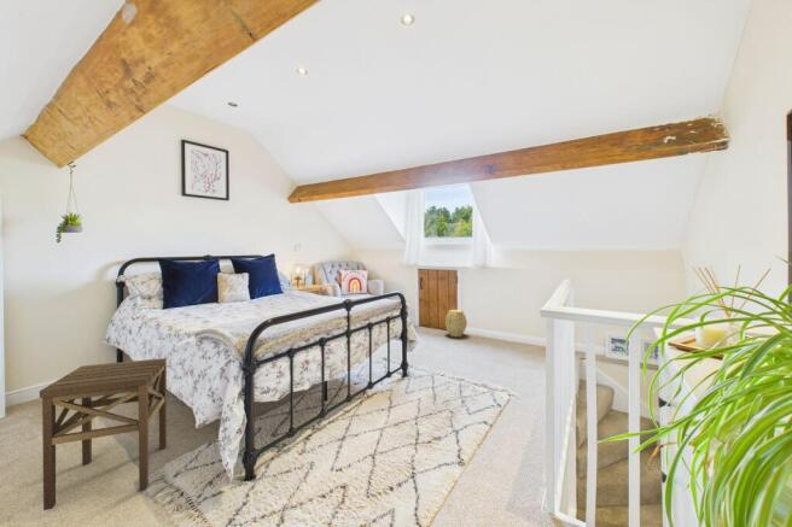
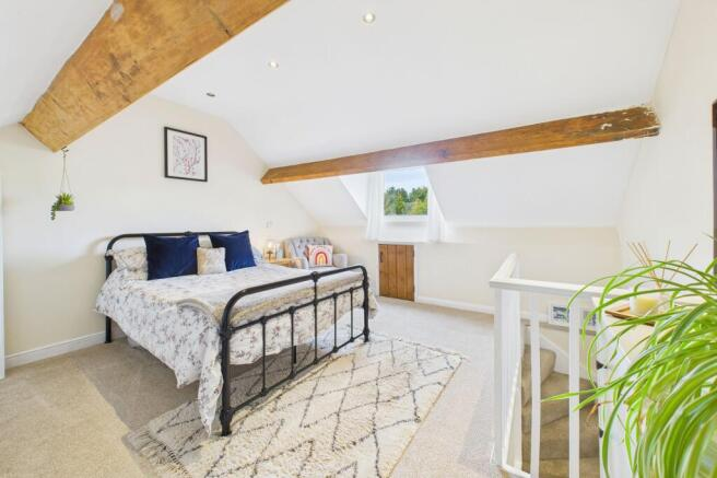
- side table [39,357,168,511]
- woven basket [444,309,468,338]
